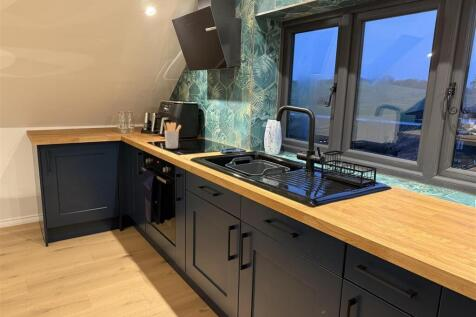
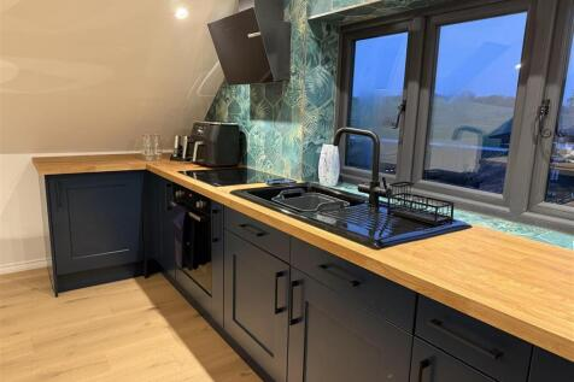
- utensil holder [162,121,182,150]
